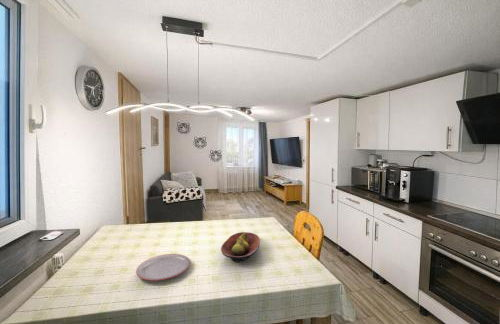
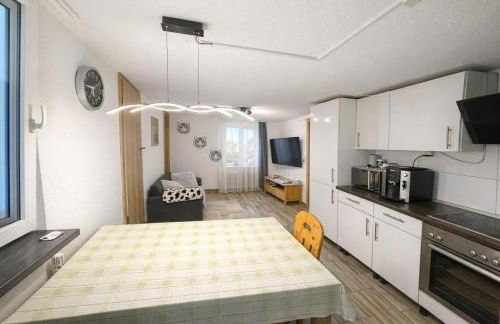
- plate [135,253,191,282]
- fruit bowl [220,231,261,263]
